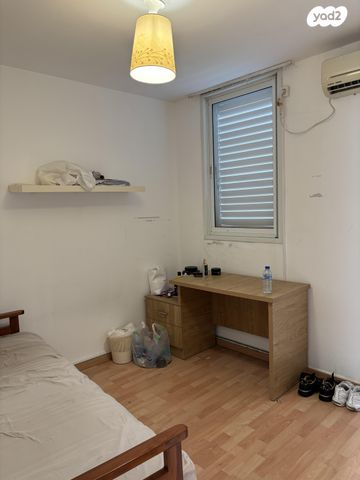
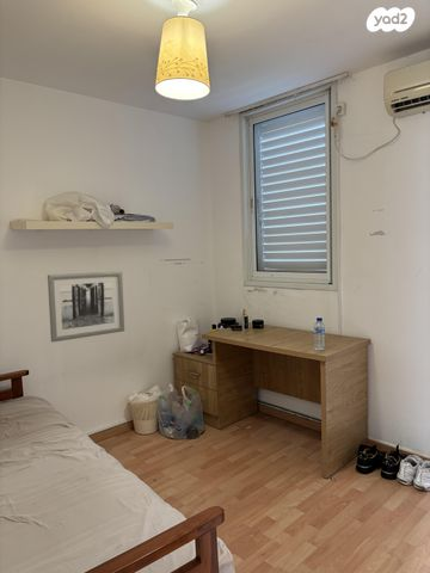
+ wall art [47,271,125,344]
